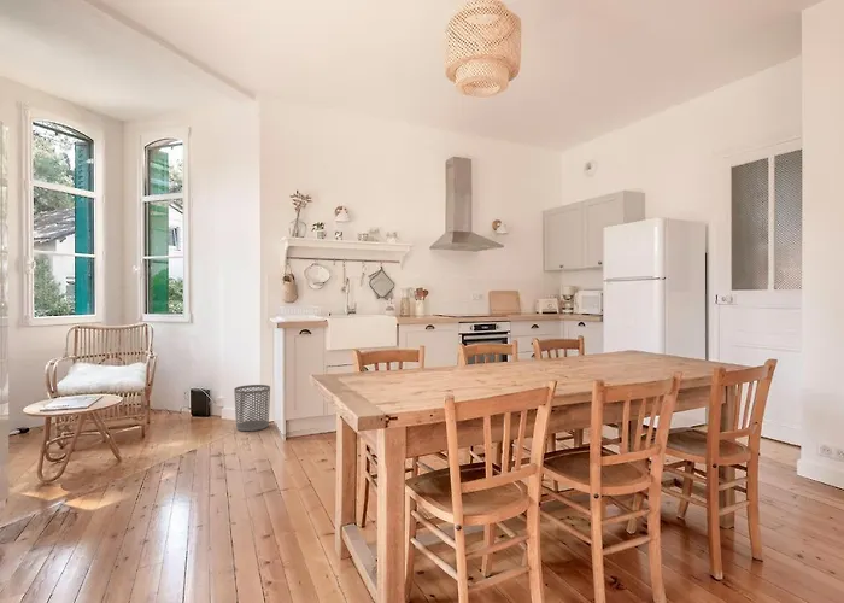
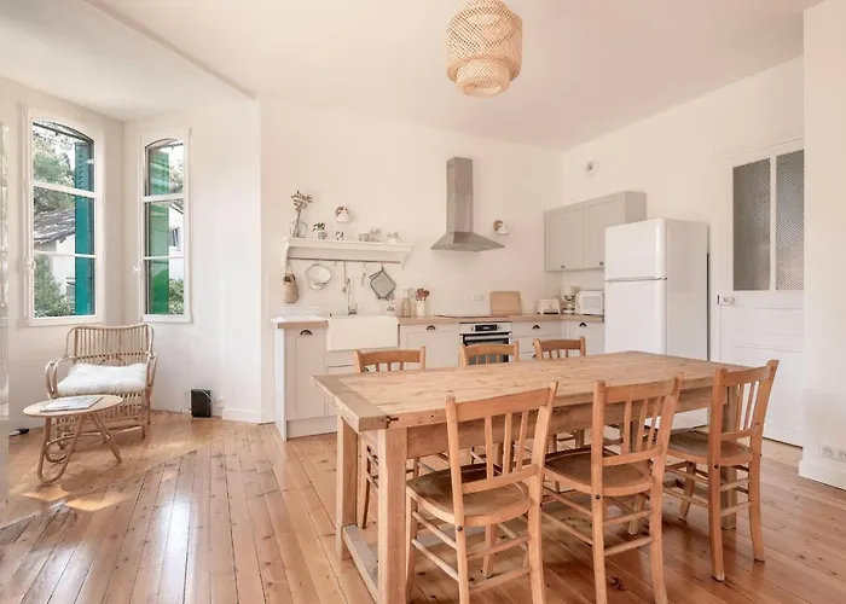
- waste bin [233,384,271,432]
